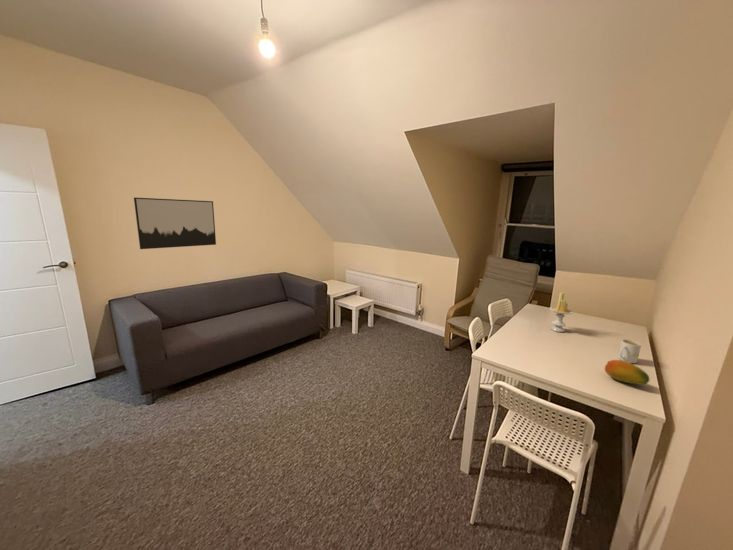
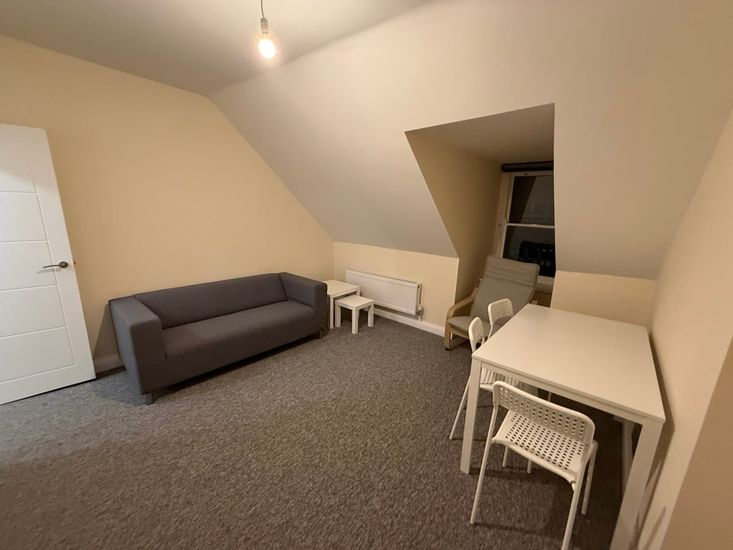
- mug [617,338,642,364]
- candle [549,291,574,333]
- fruit [604,359,651,386]
- wall art [133,196,217,250]
